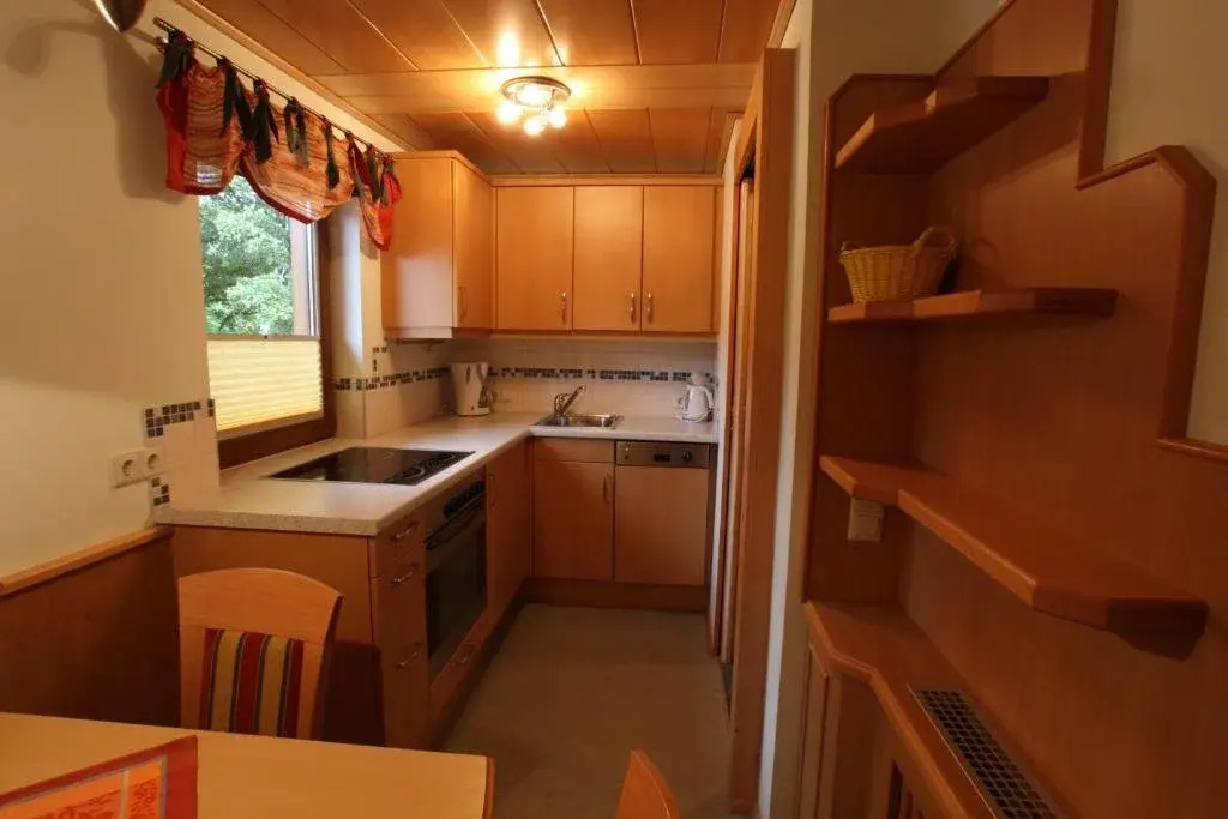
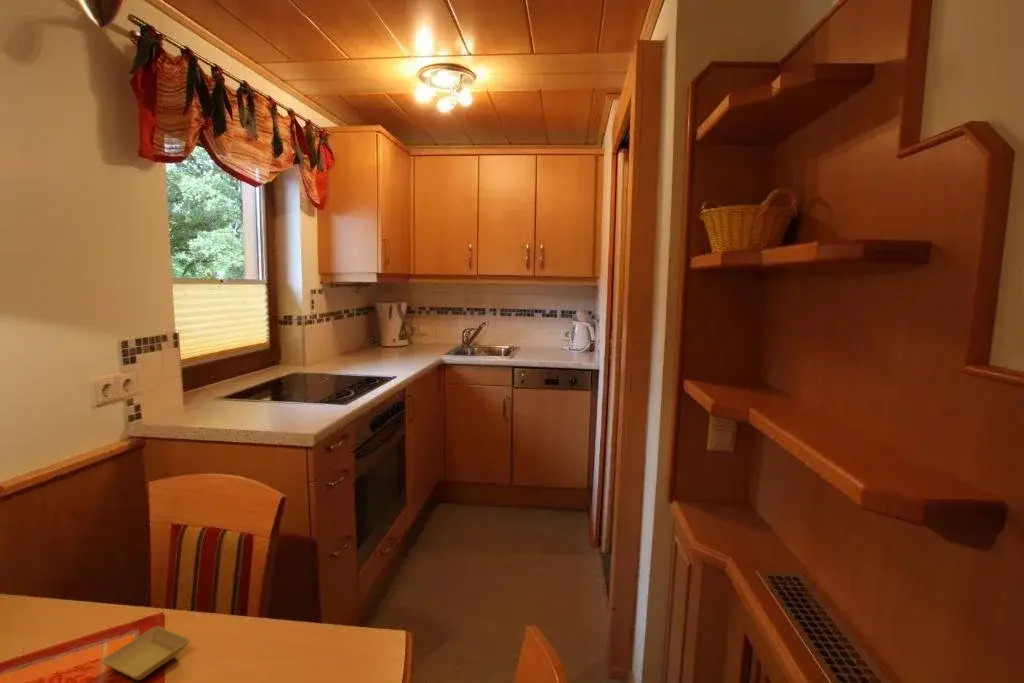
+ saucer [100,625,191,681]
